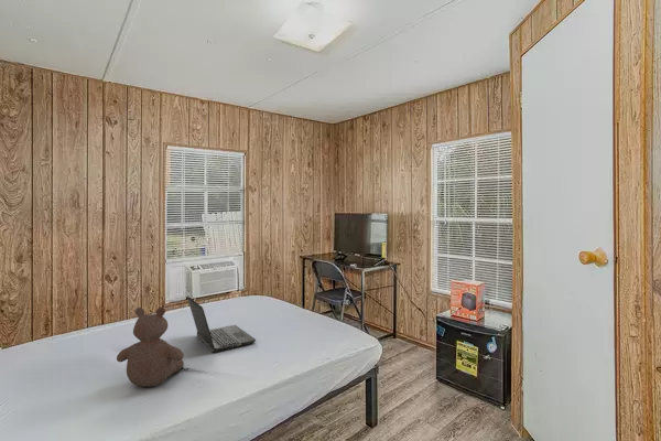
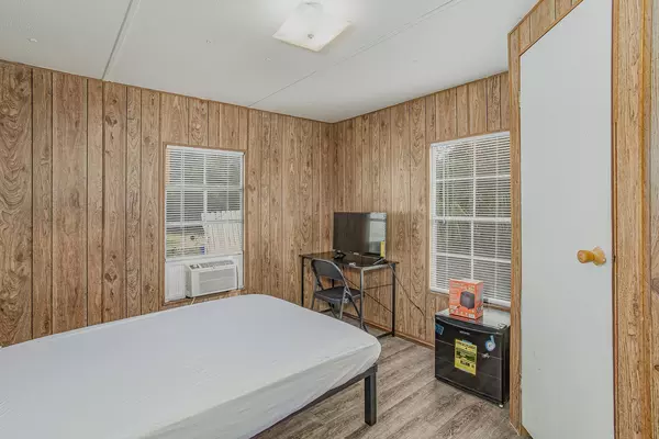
- bear [116,306,185,388]
- laptop computer [186,295,257,354]
